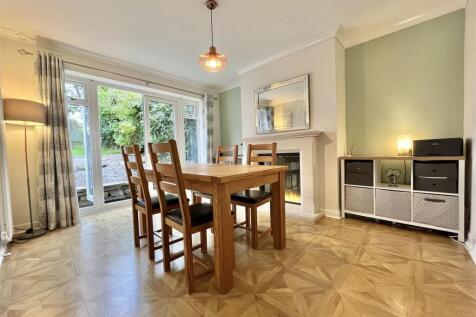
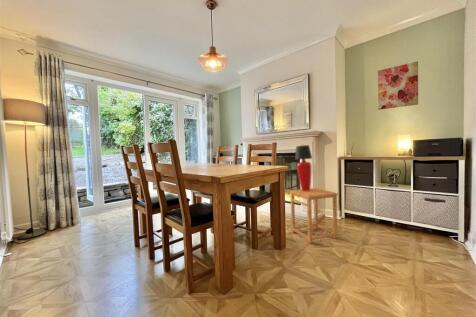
+ side table [289,187,339,245]
+ wall art [377,60,419,111]
+ table lamp [294,144,313,191]
